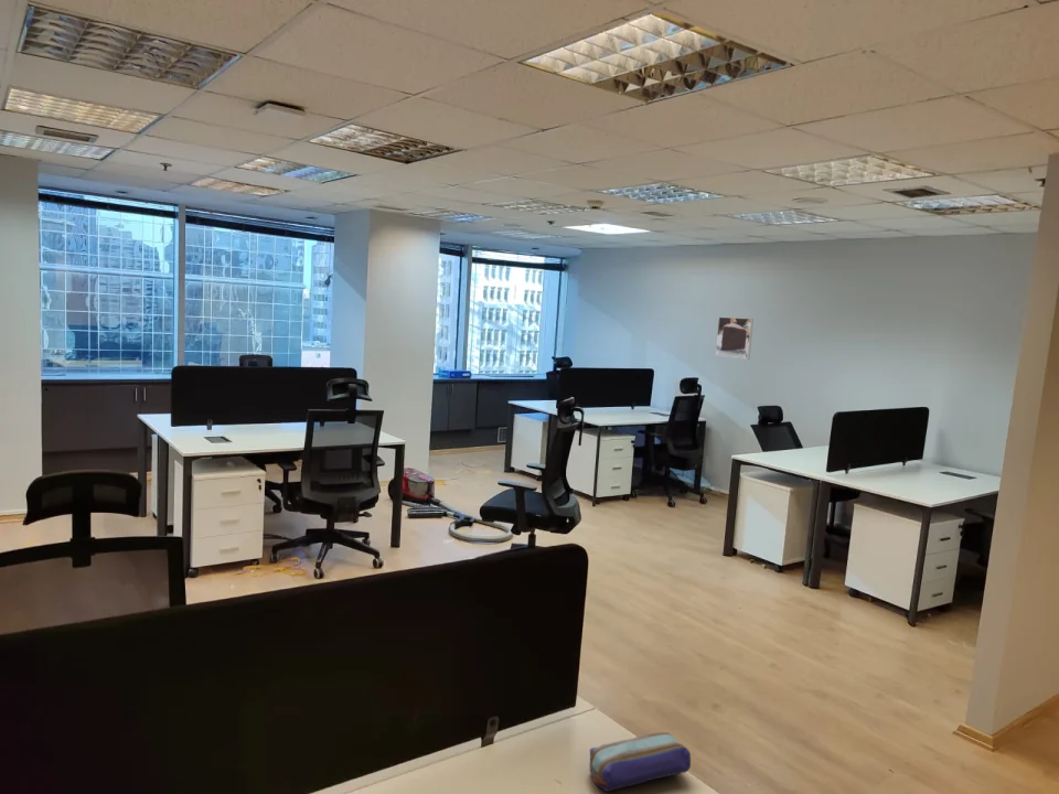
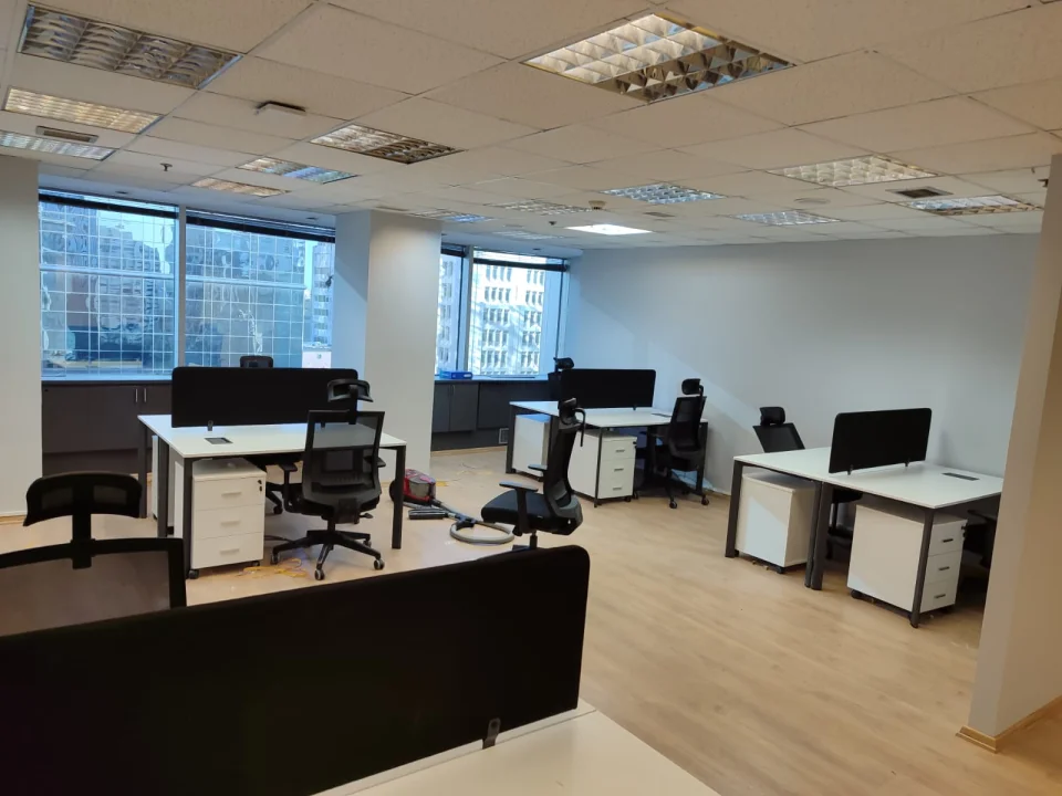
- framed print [715,315,755,361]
- pencil case [589,731,692,793]
